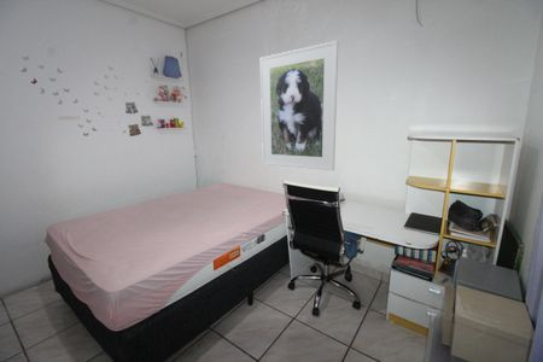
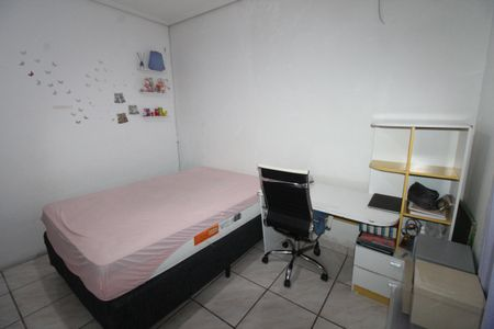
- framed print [259,40,339,171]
